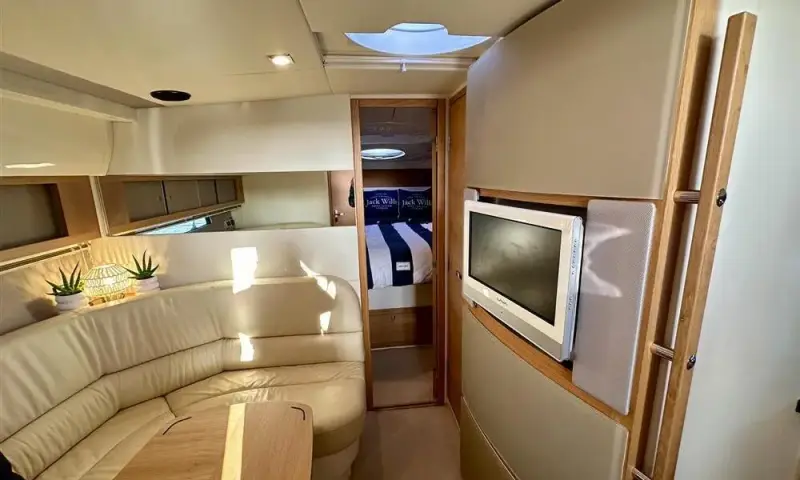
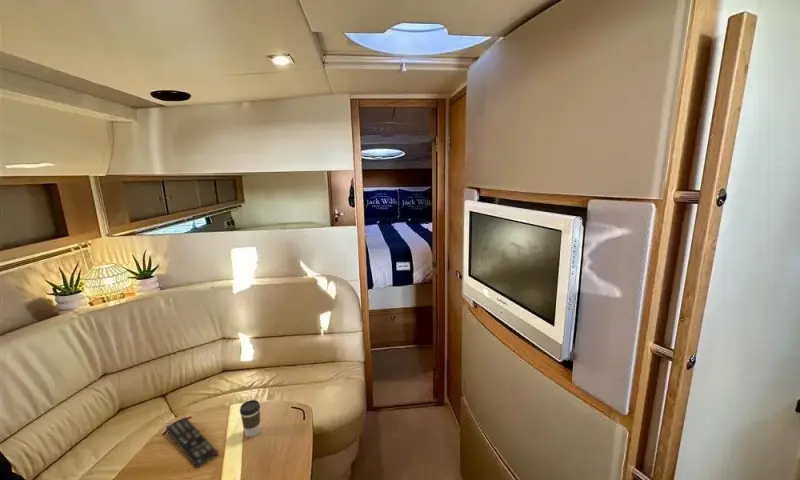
+ coffee cup [239,399,261,438]
+ remote control [164,416,220,469]
